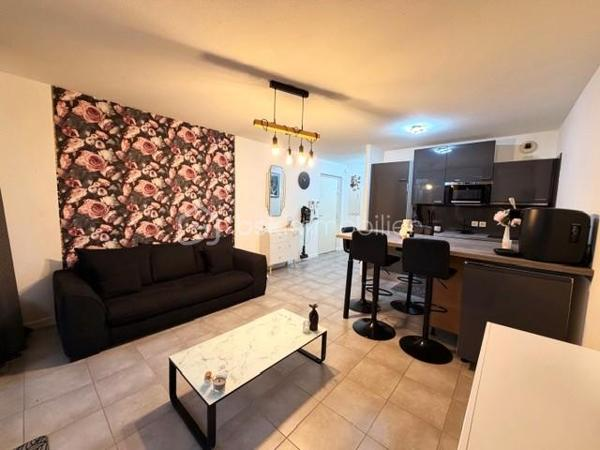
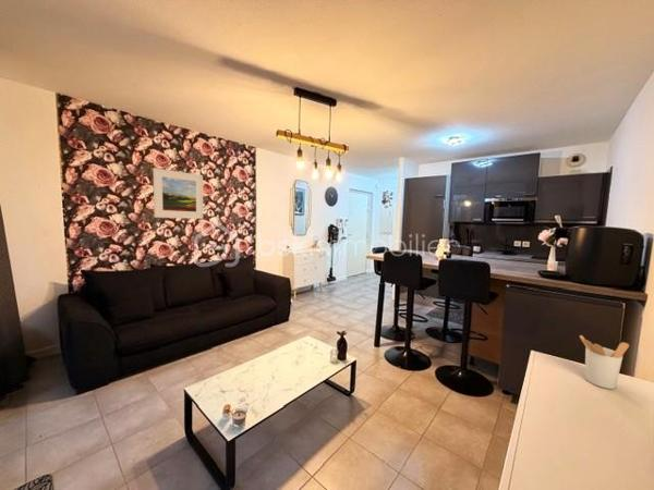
+ utensil holder [579,334,630,390]
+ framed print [152,167,204,220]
